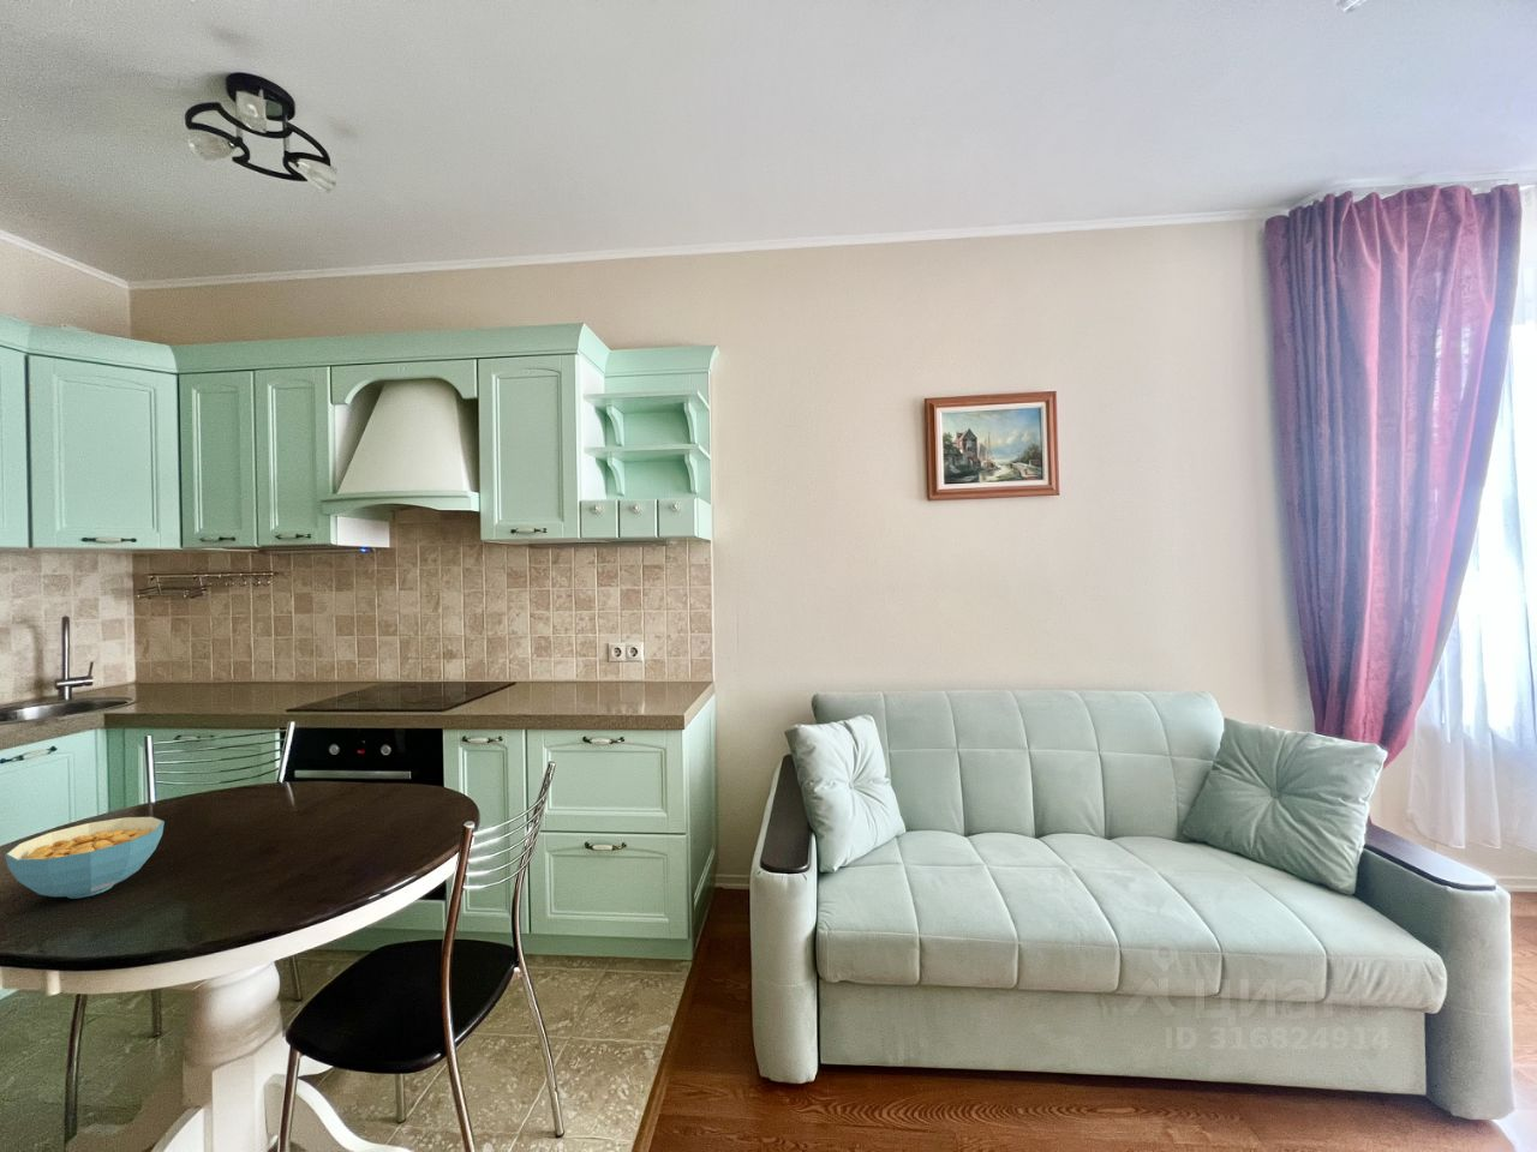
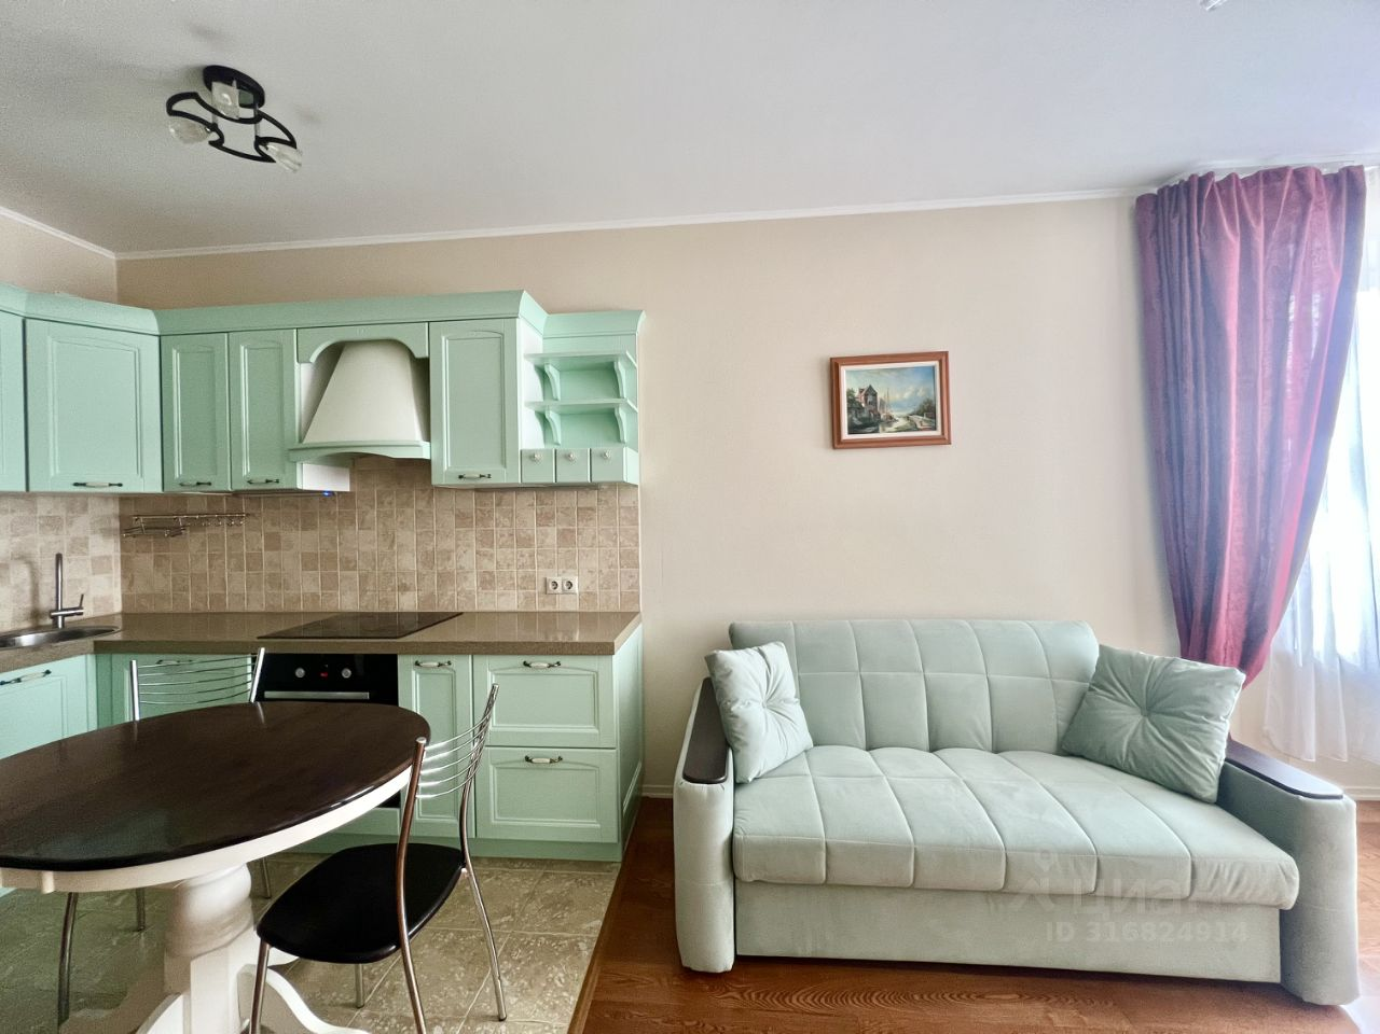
- cereal bowl [4,816,166,900]
